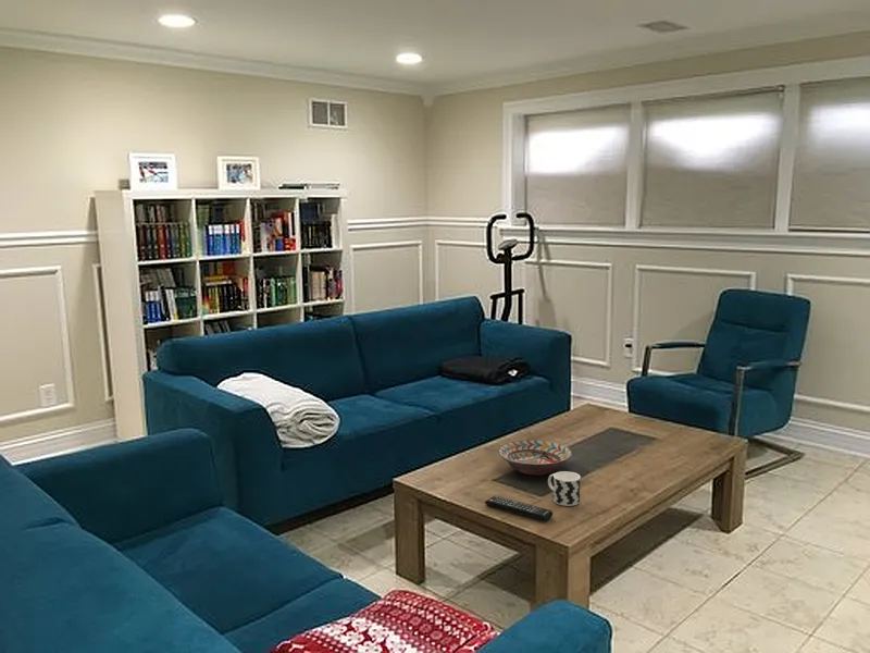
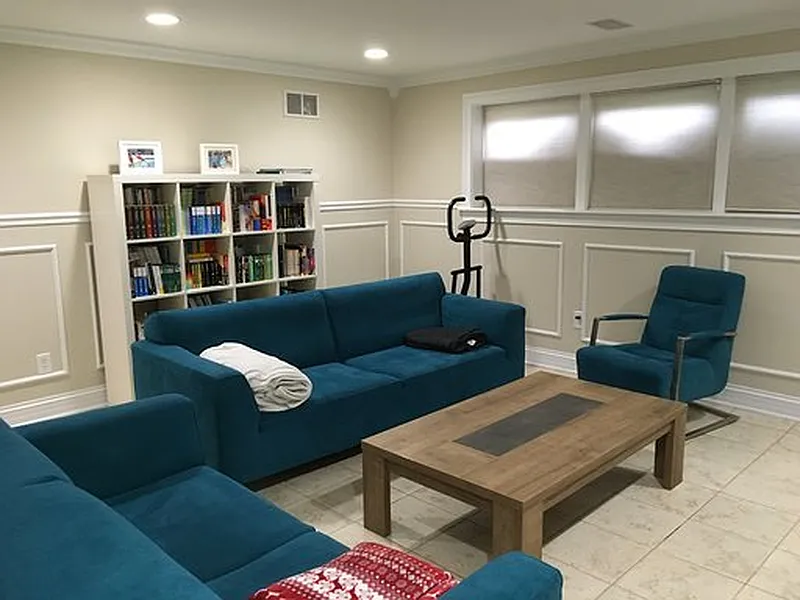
- decorative bowl [497,439,573,477]
- remote control [484,495,554,521]
- cup [547,470,582,507]
